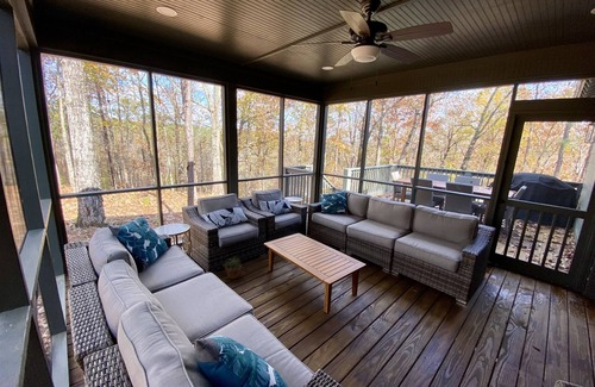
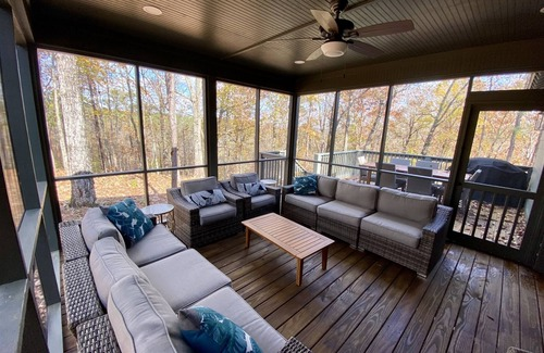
- potted plant [223,256,244,280]
